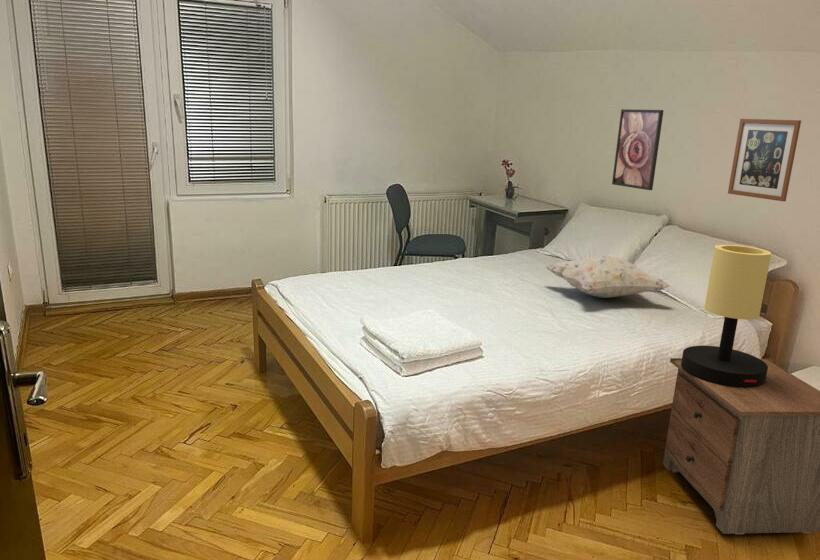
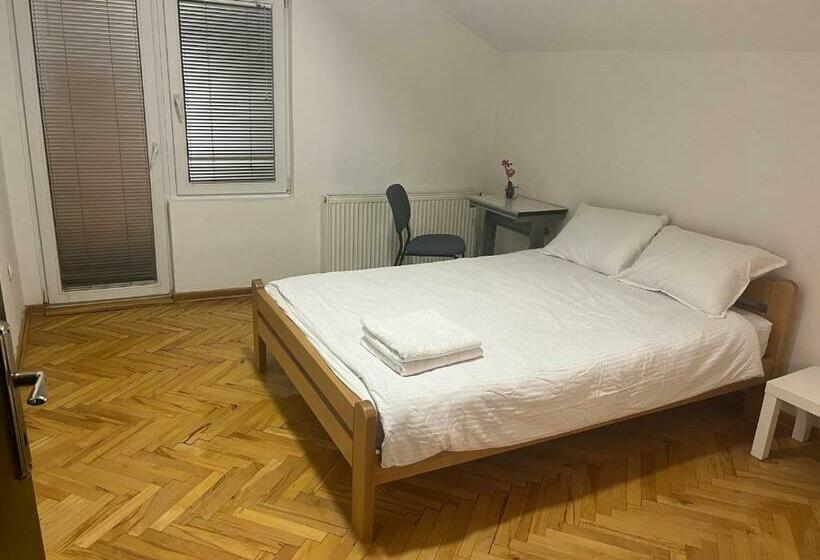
- decorative pillow [544,254,672,299]
- table lamp [681,244,772,388]
- nightstand [662,357,820,535]
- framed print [611,108,664,191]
- wall art [727,118,802,202]
